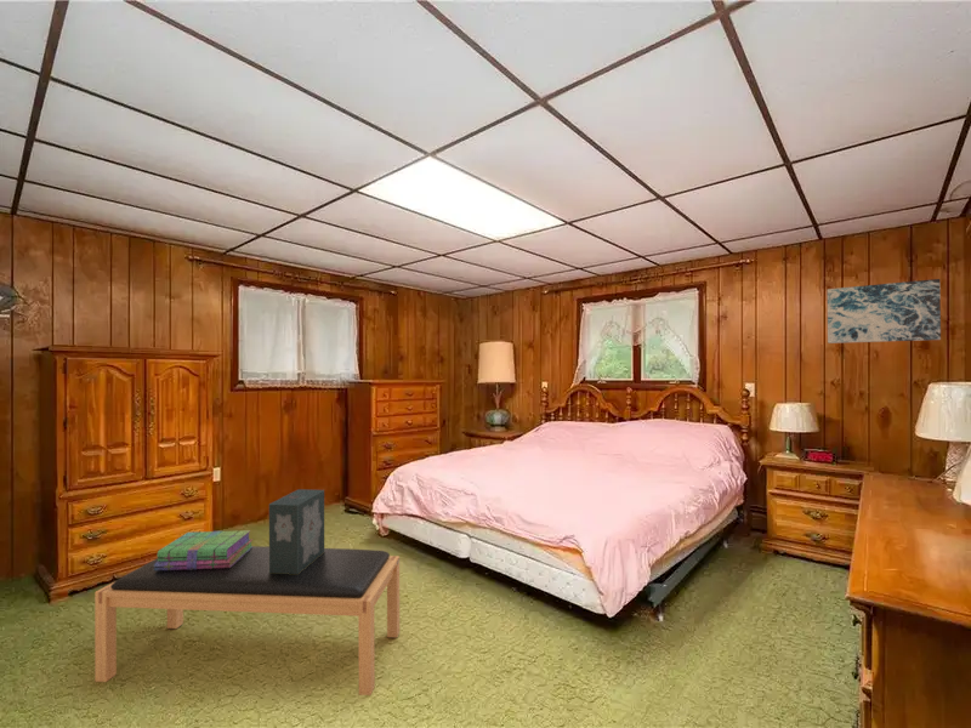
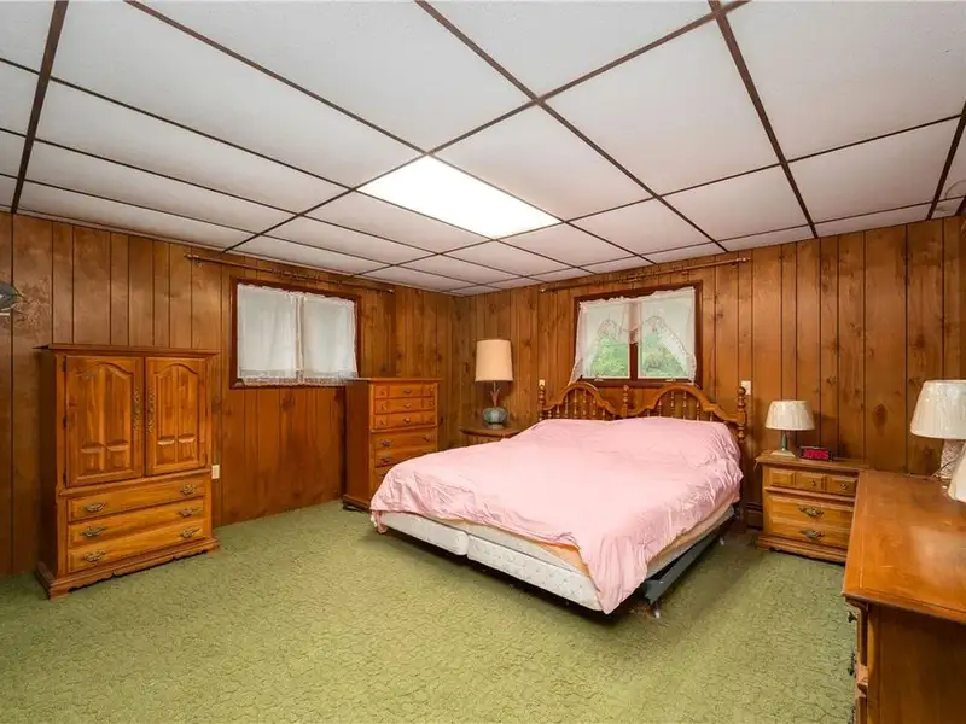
- stack of books [154,529,254,570]
- decorative box [268,488,325,574]
- wall art [827,278,942,345]
- bench [93,545,401,696]
